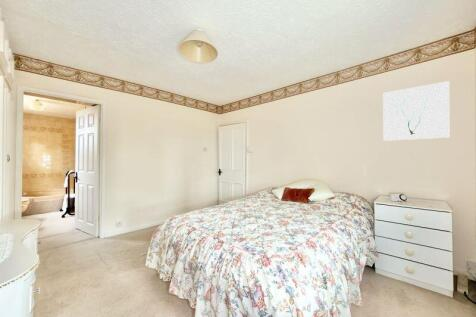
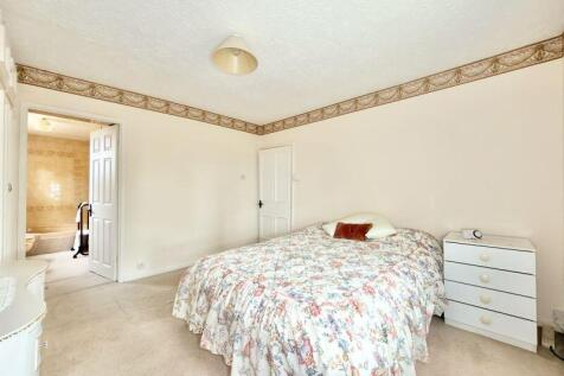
- wall art [382,80,450,142]
